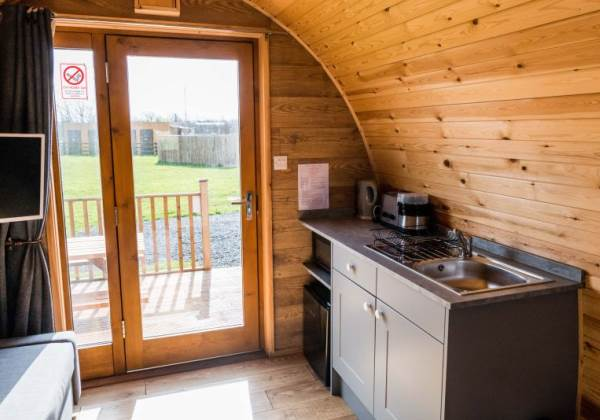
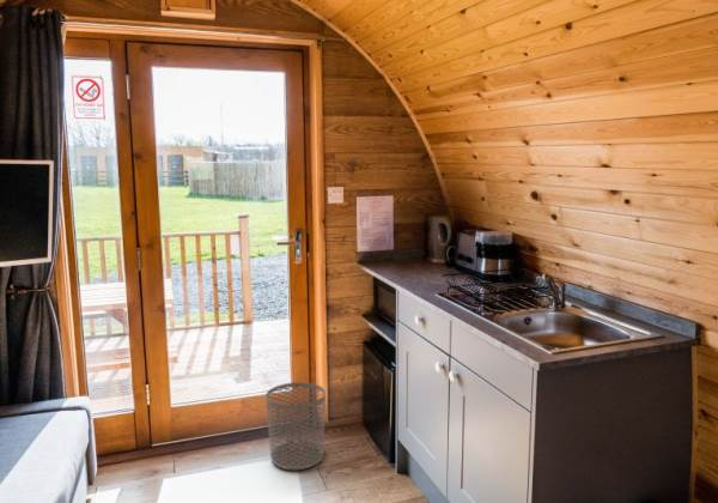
+ waste bin [264,381,327,471]
